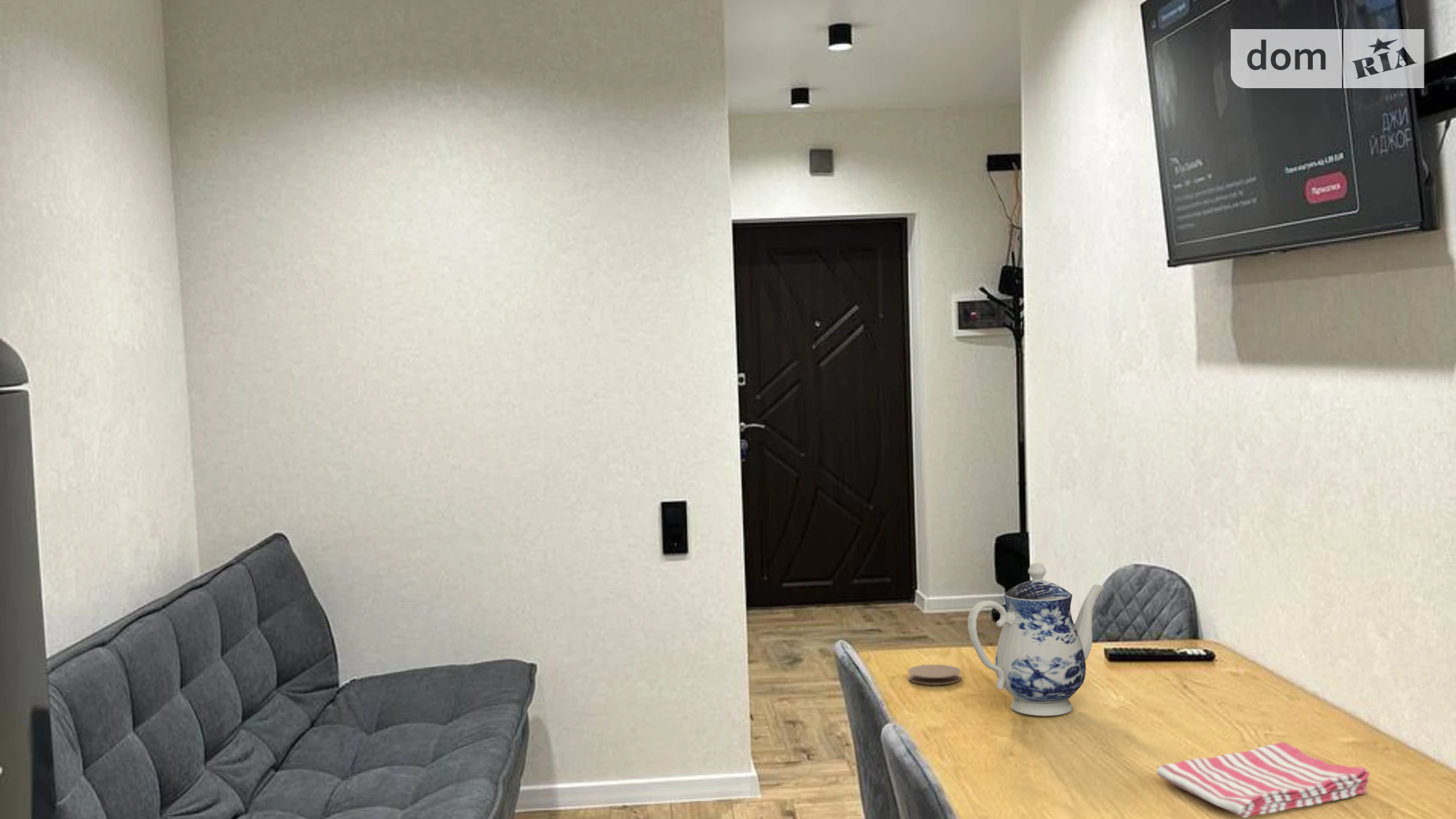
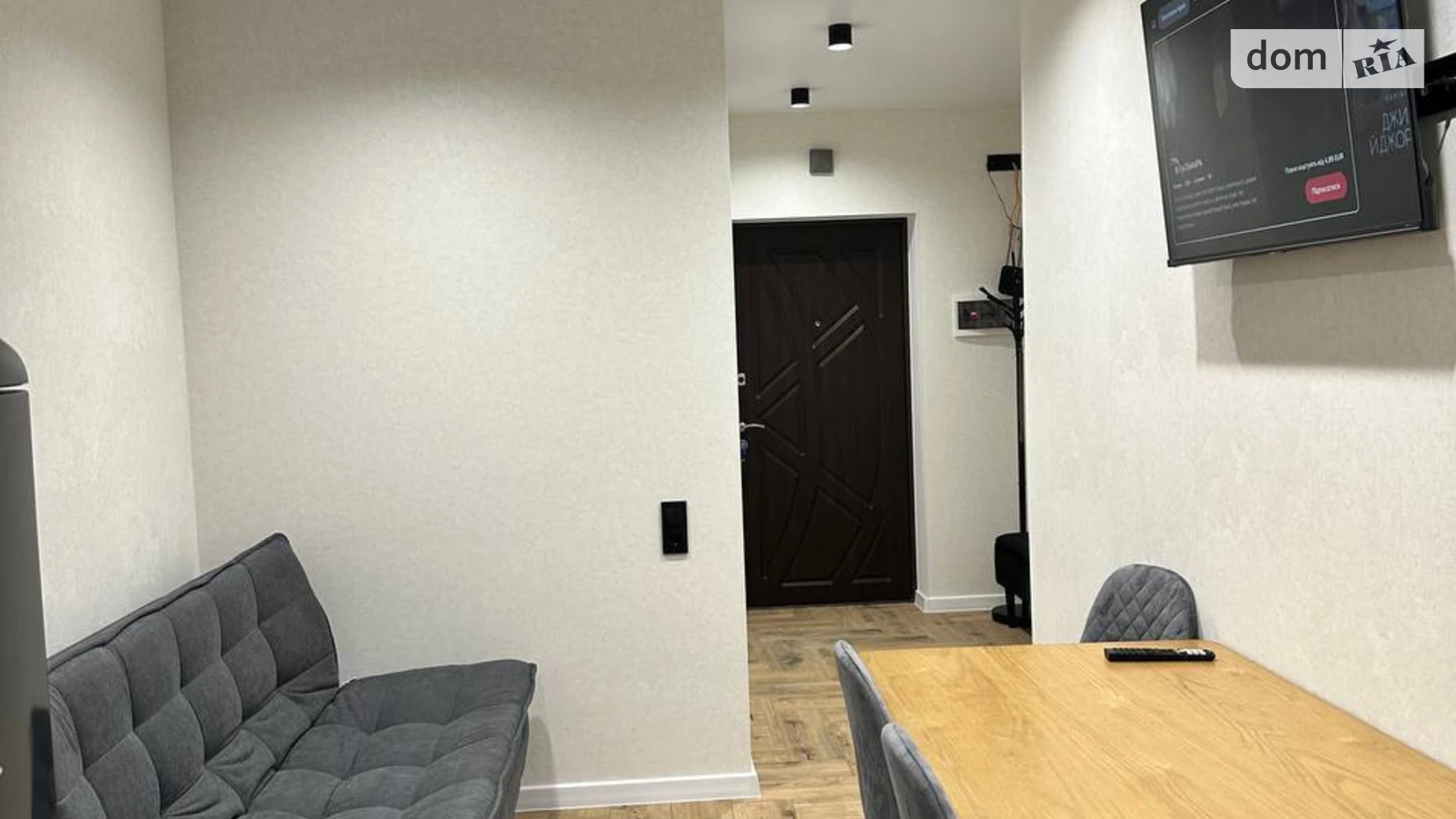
- coaster [907,664,962,686]
- dish towel [1155,741,1370,818]
- teapot [967,562,1106,717]
